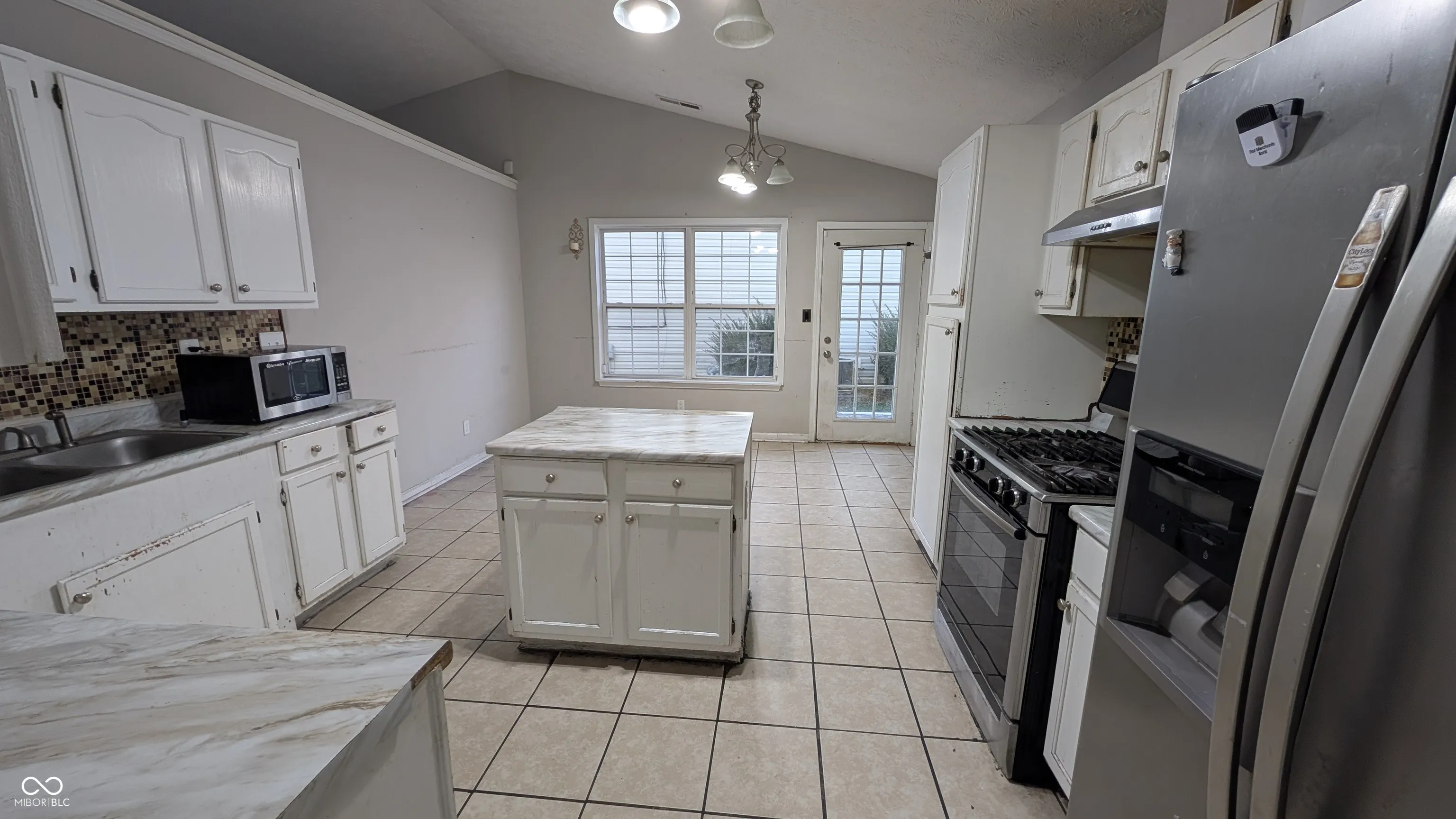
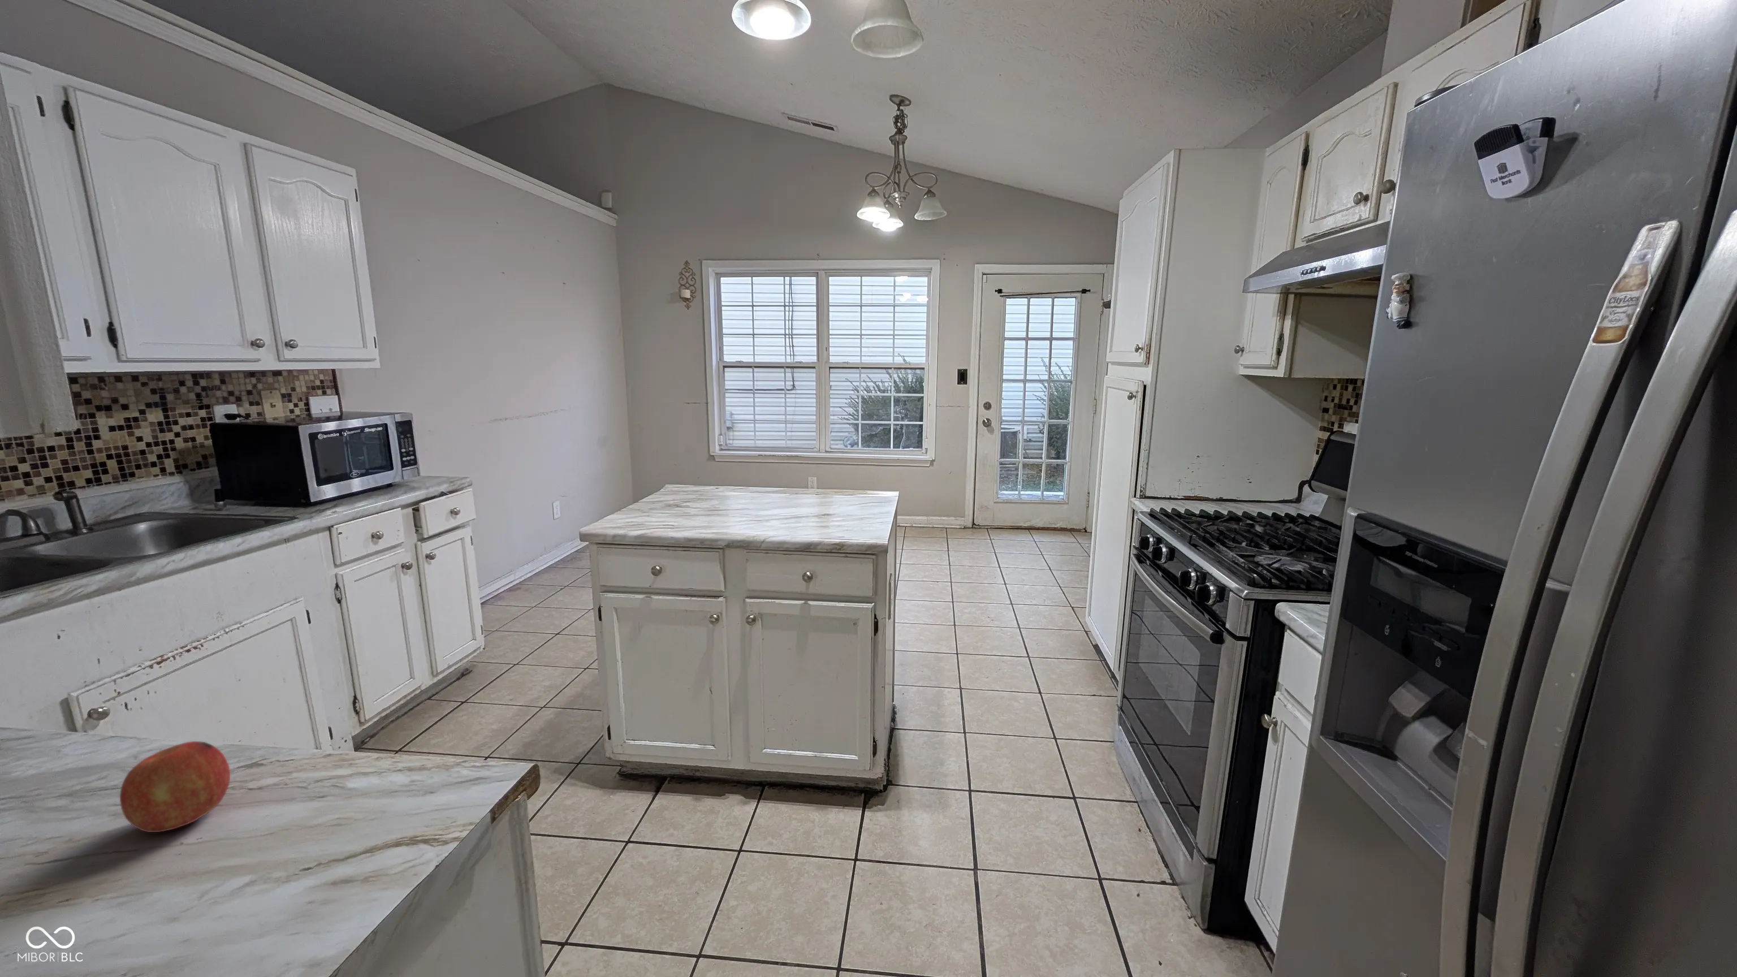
+ fruit [119,741,230,833]
